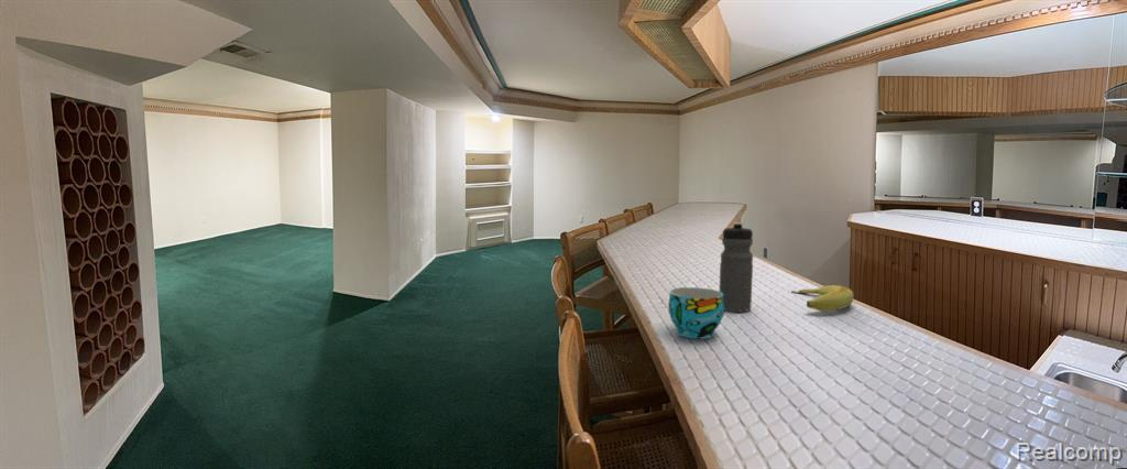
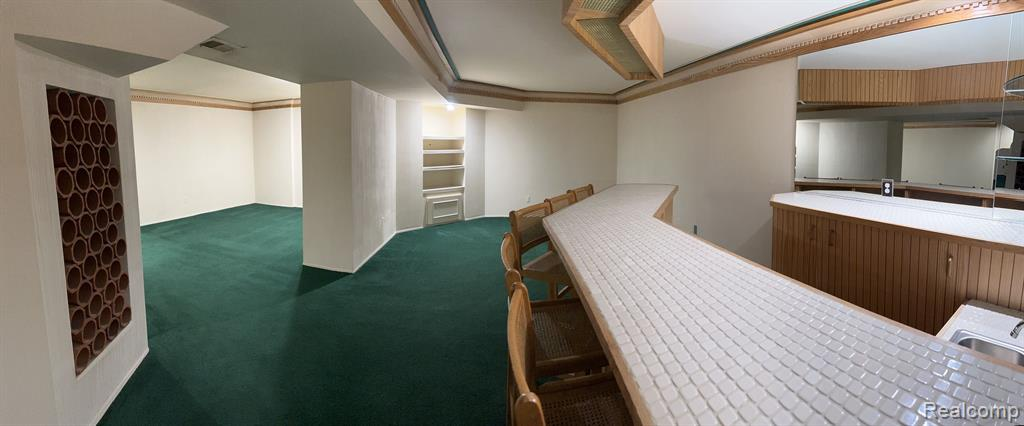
- banana [790,284,855,313]
- cup [667,286,725,340]
- water bottle [719,221,754,313]
